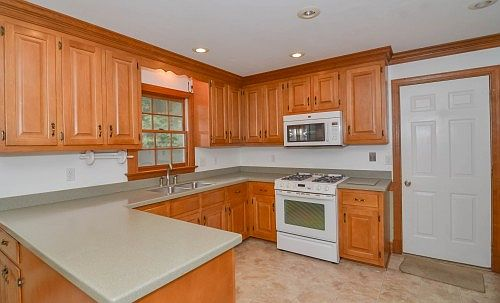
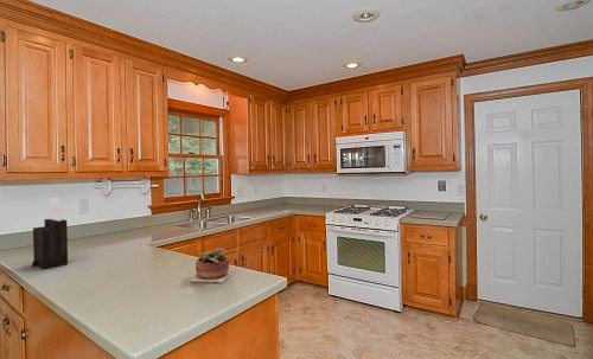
+ knife block [31,197,69,270]
+ succulent plant [189,248,232,284]
